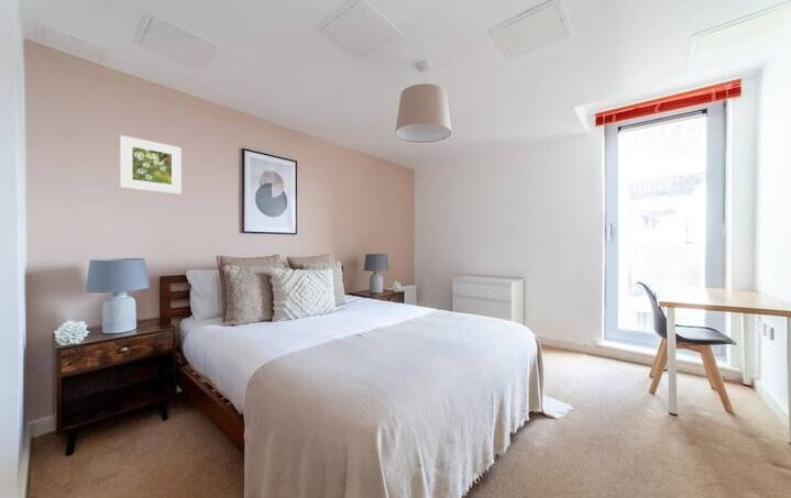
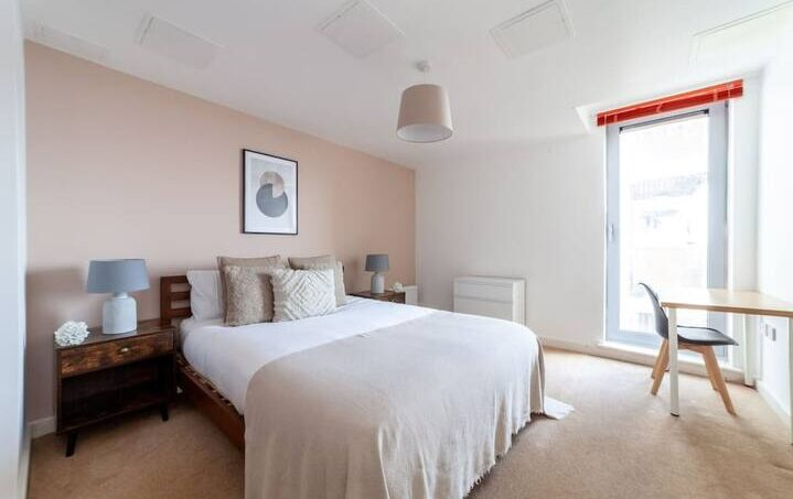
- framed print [119,134,183,195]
